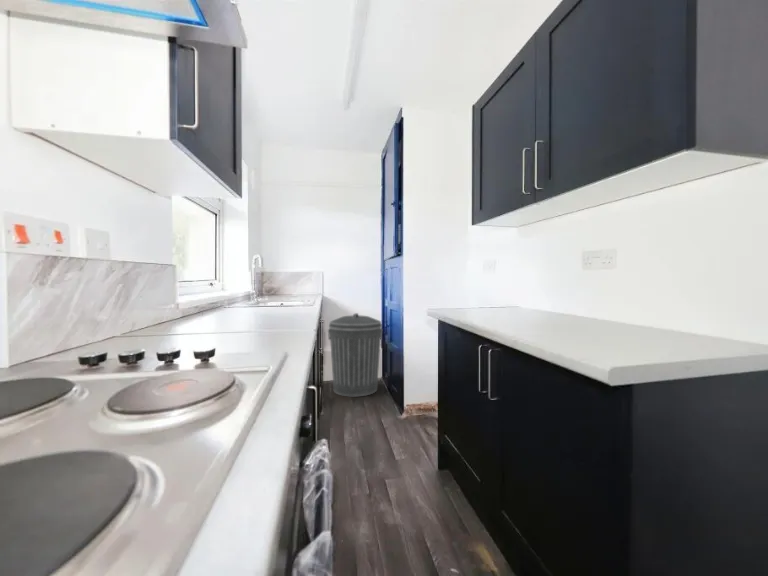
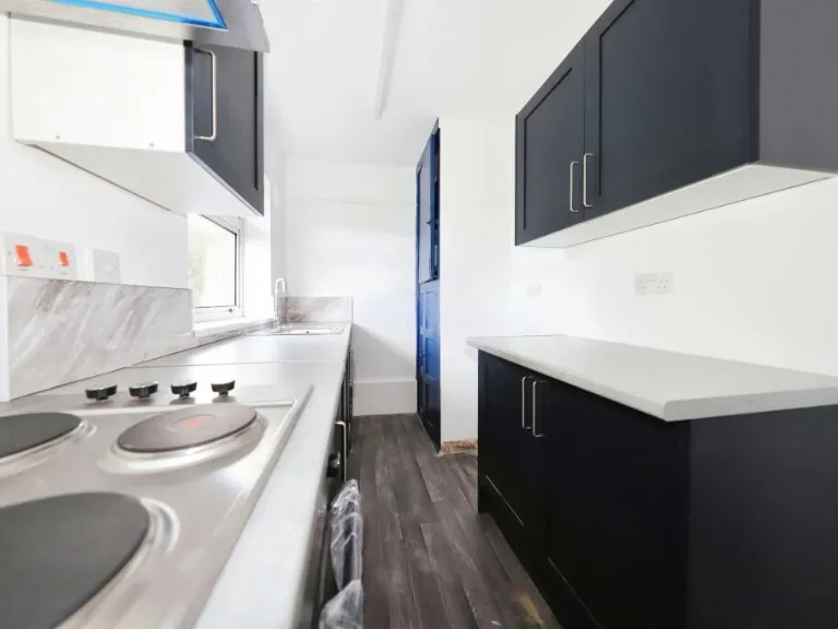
- trash can [327,312,383,397]
